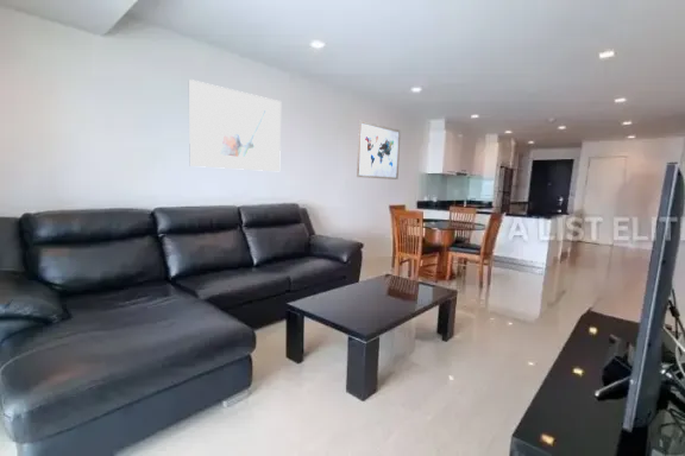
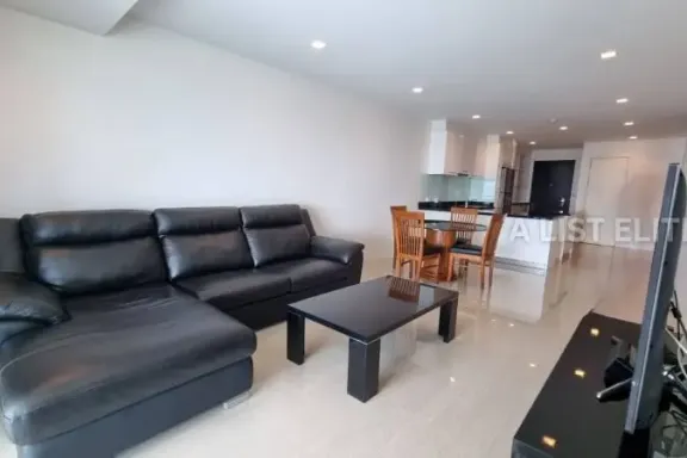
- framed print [188,78,282,172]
- wall art [356,120,402,180]
